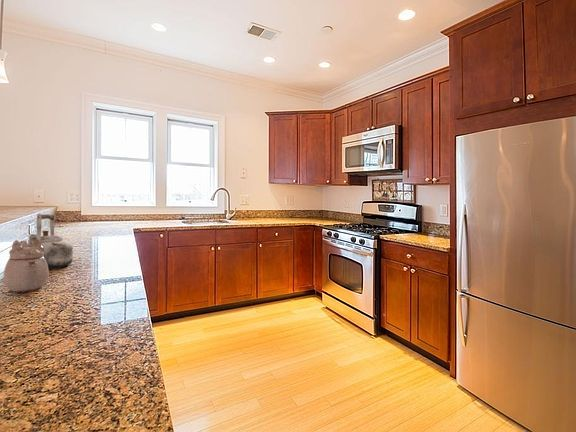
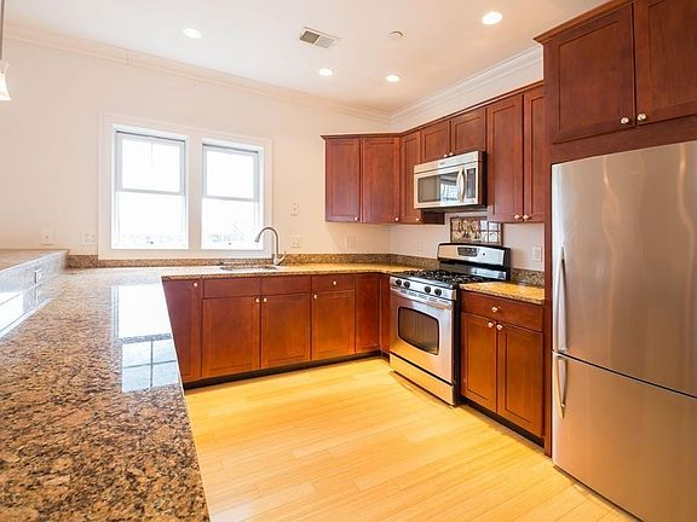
- teapot [2,239,50,293]
- kettle [27,213,74,270]
